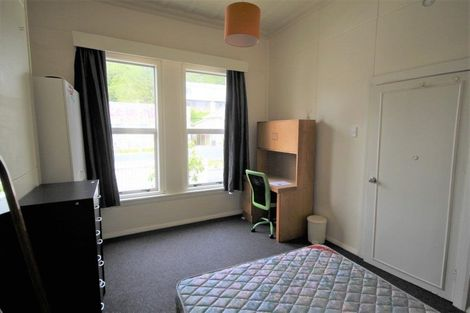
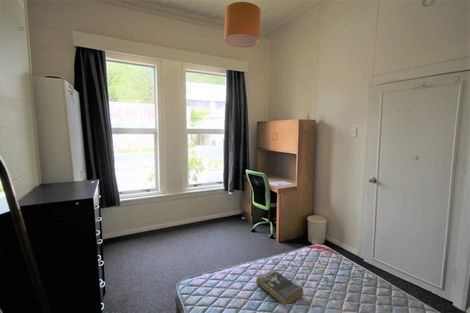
+ book [255,269,304,307]
